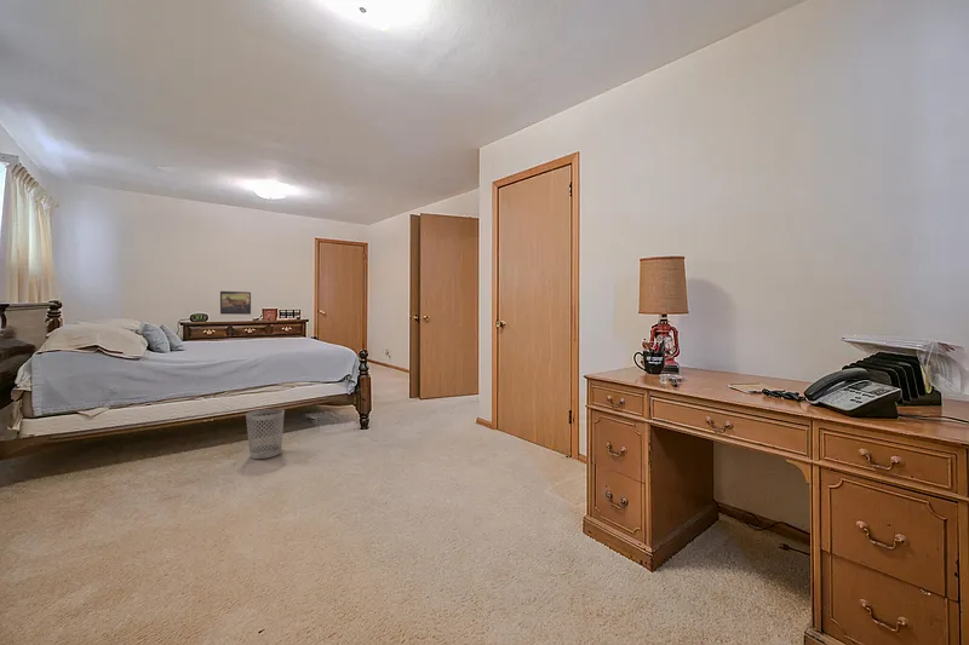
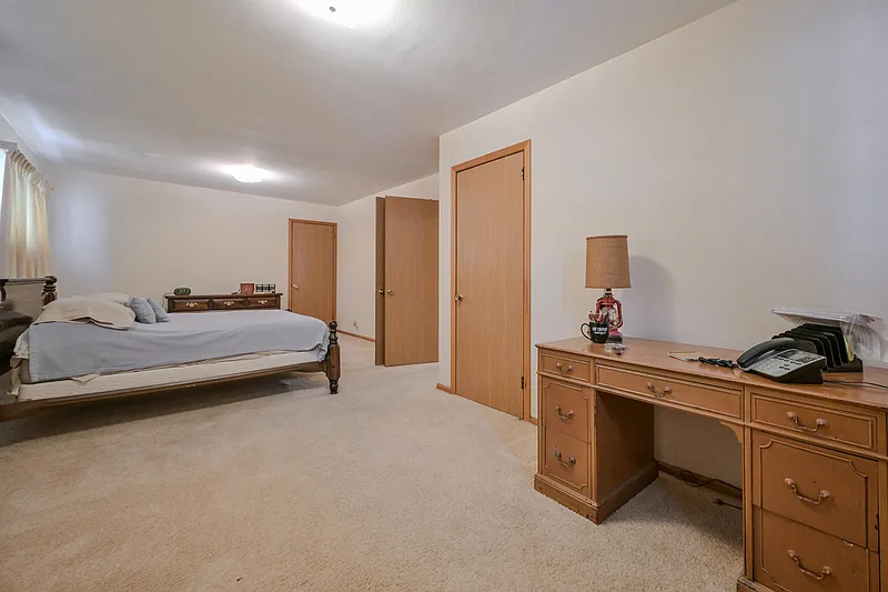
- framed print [219,290,252,316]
- wastebasket [245,408,286,460]
